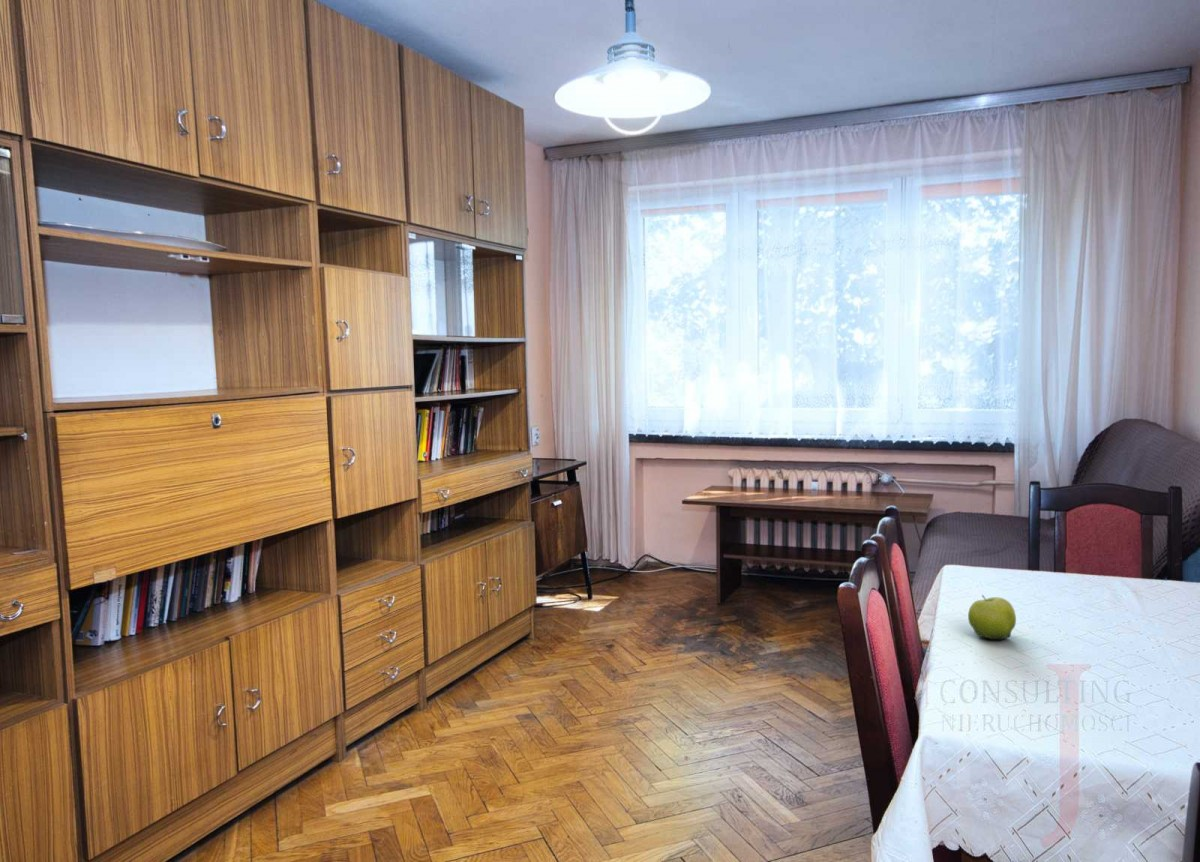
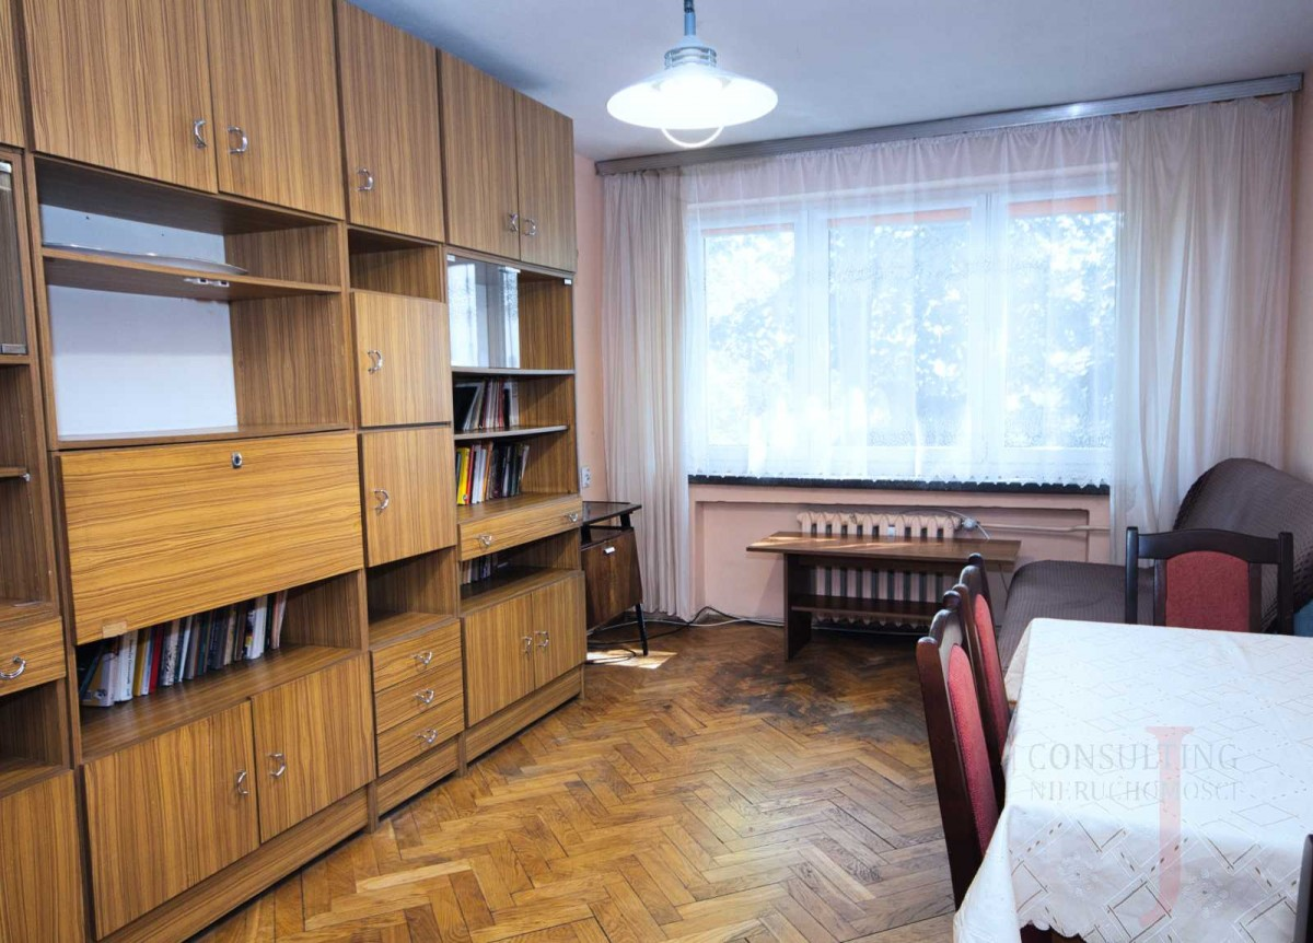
- fruit [967,594,1017,641]
